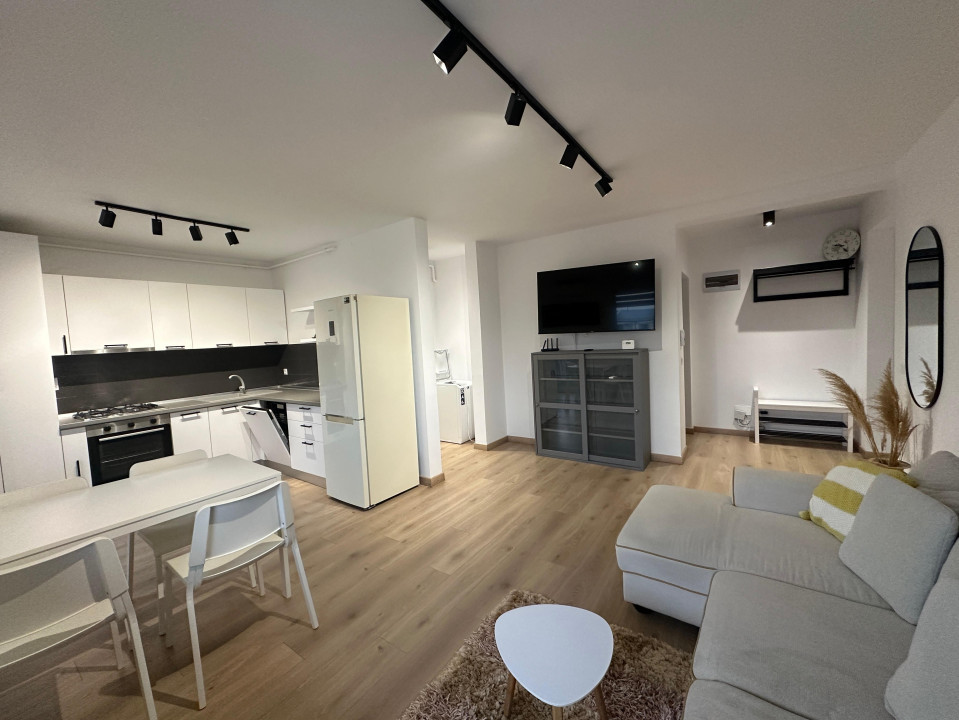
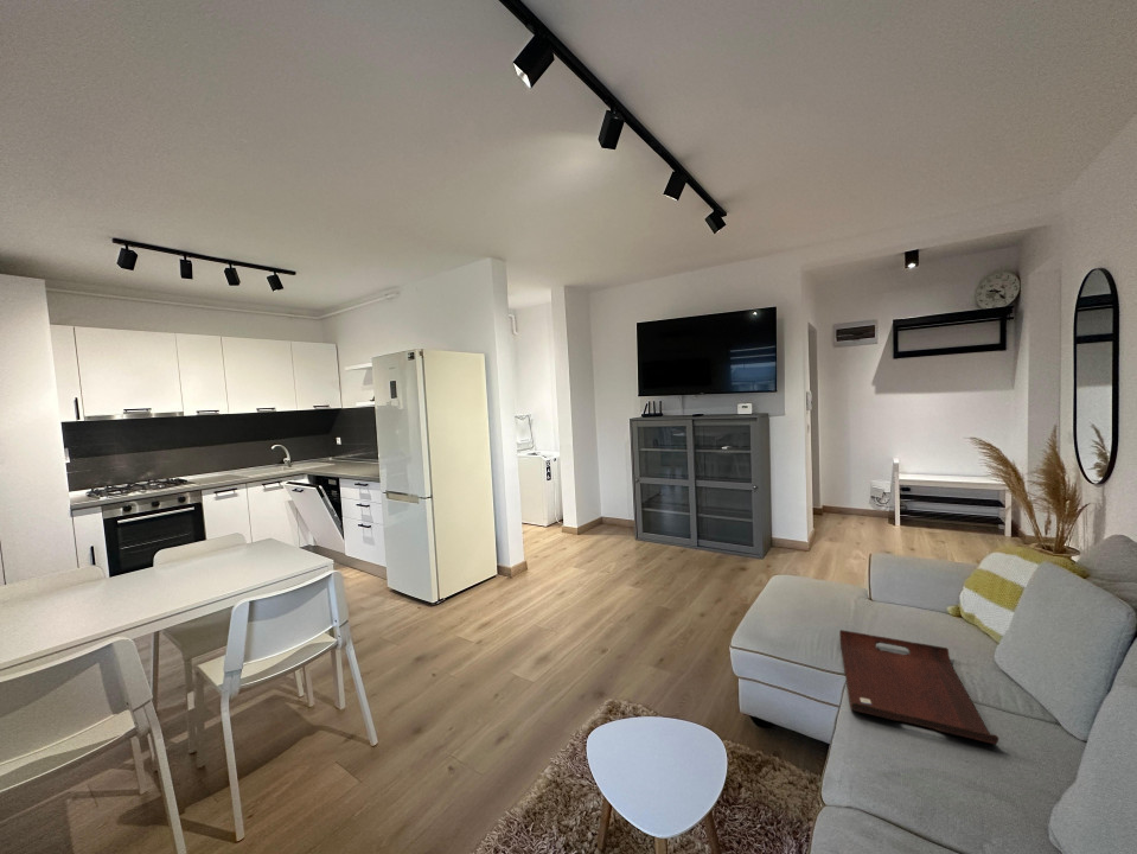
+ serving tray [838,629,999,745]
